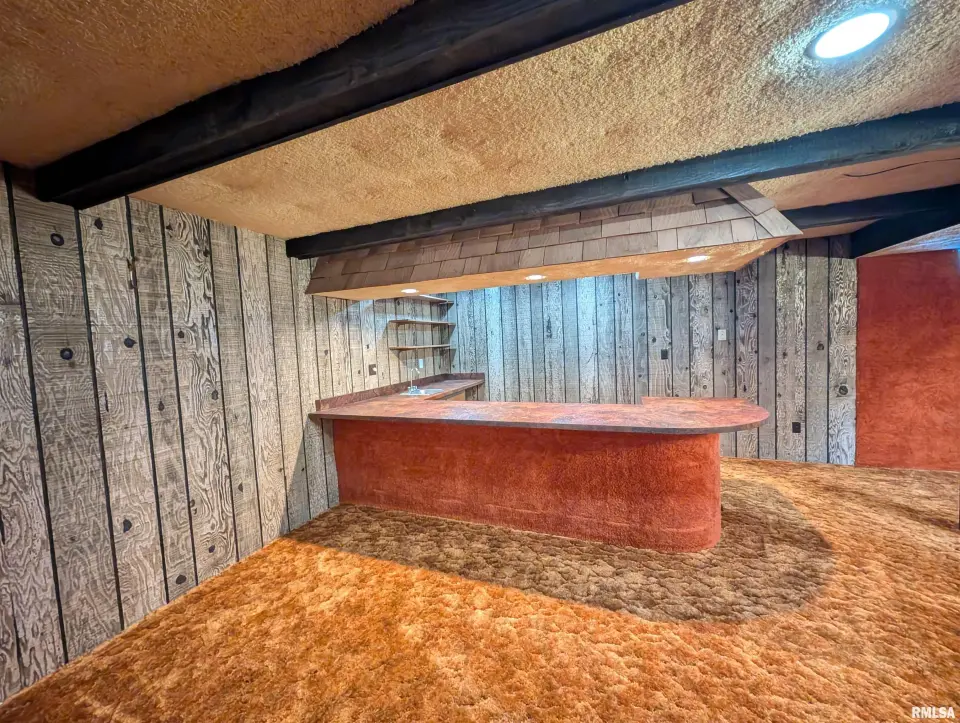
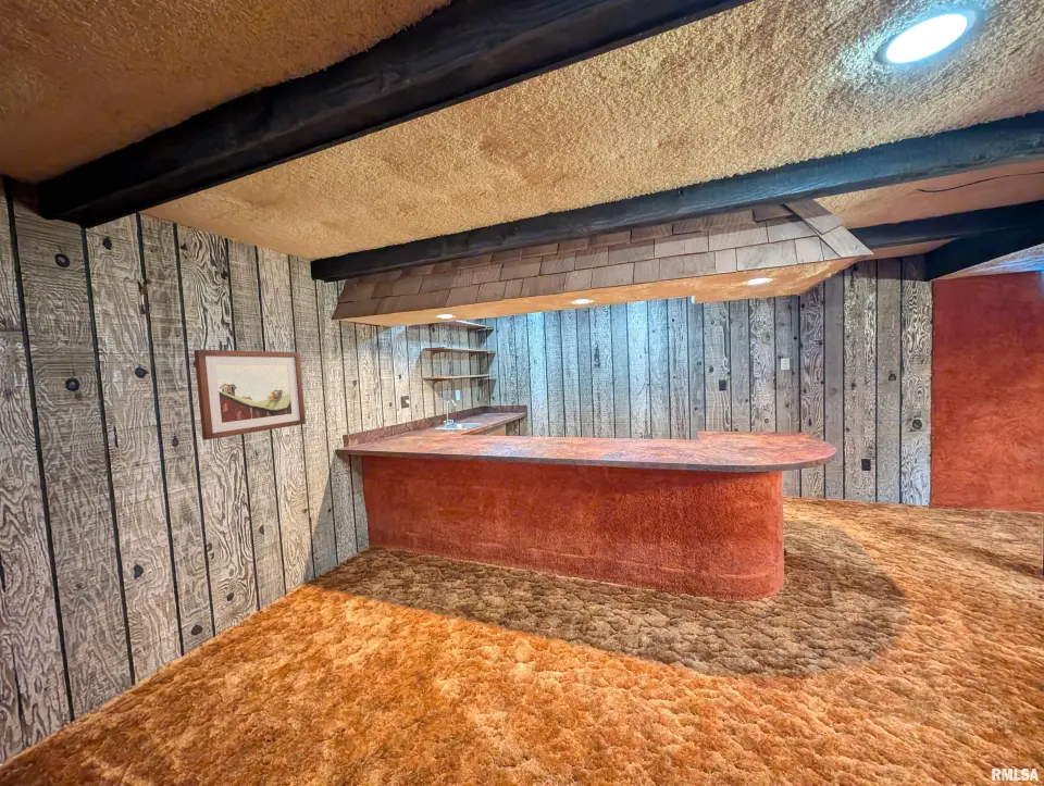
+ wall art [192,349,307,441]
